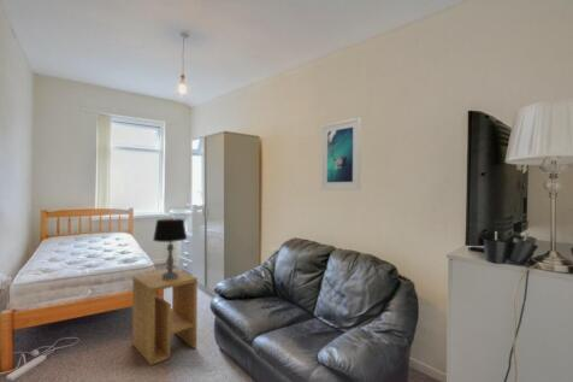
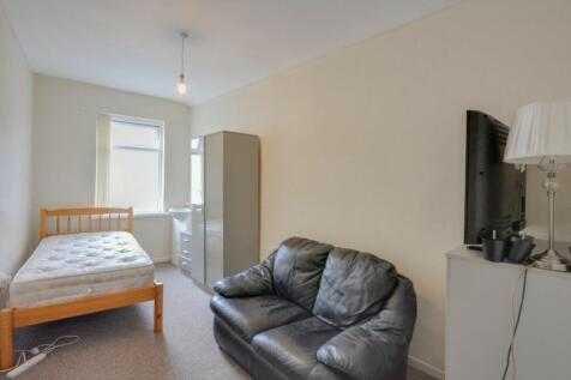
- side table [131,268,199,366]
- table lamp [152,218,188,280]
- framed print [320,117,362,192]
